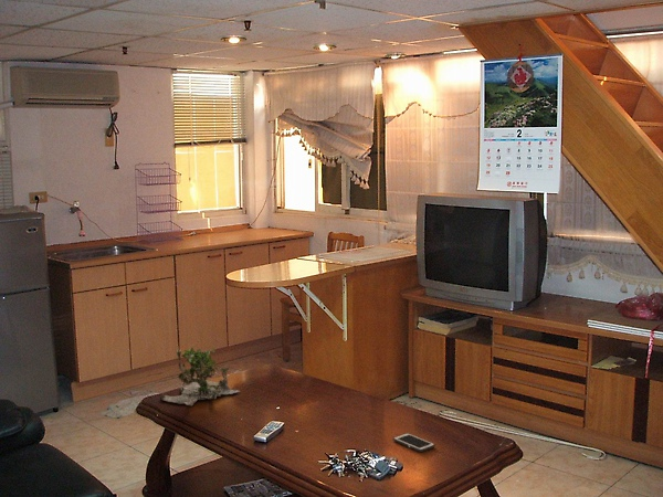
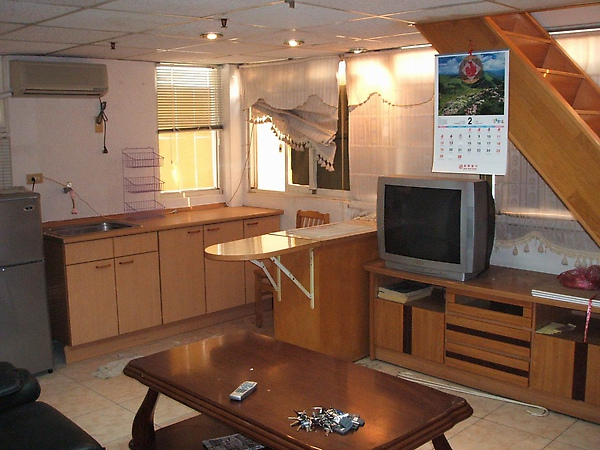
- plant [159,347,240,406]
- cell phone [392,432,436,453]
